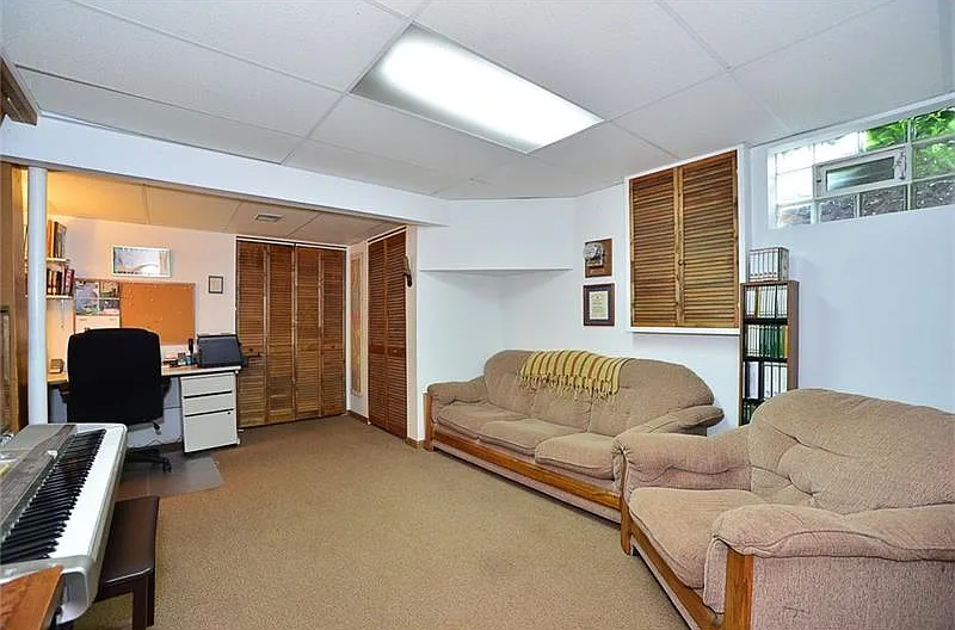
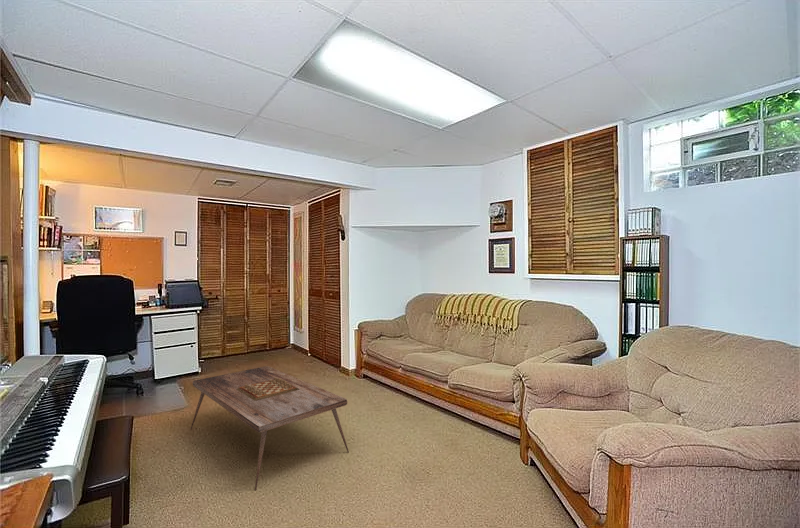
+ coffee table [190,365,350,492]
